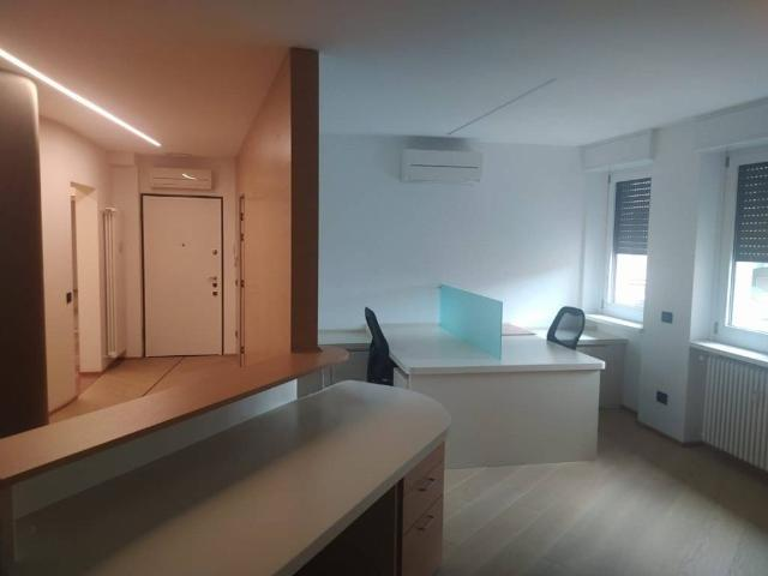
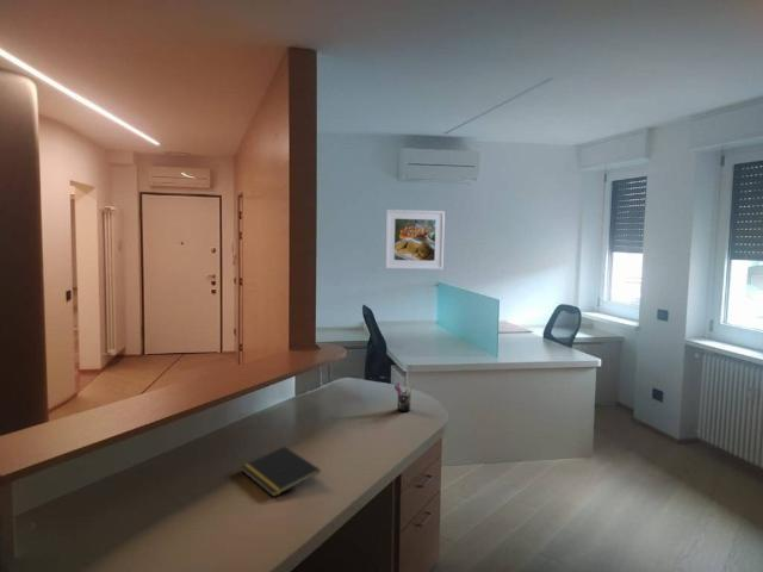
+ pen holder [393,381,415,412]
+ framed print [384,209,446,271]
+ notepad [240,446,322,498]
